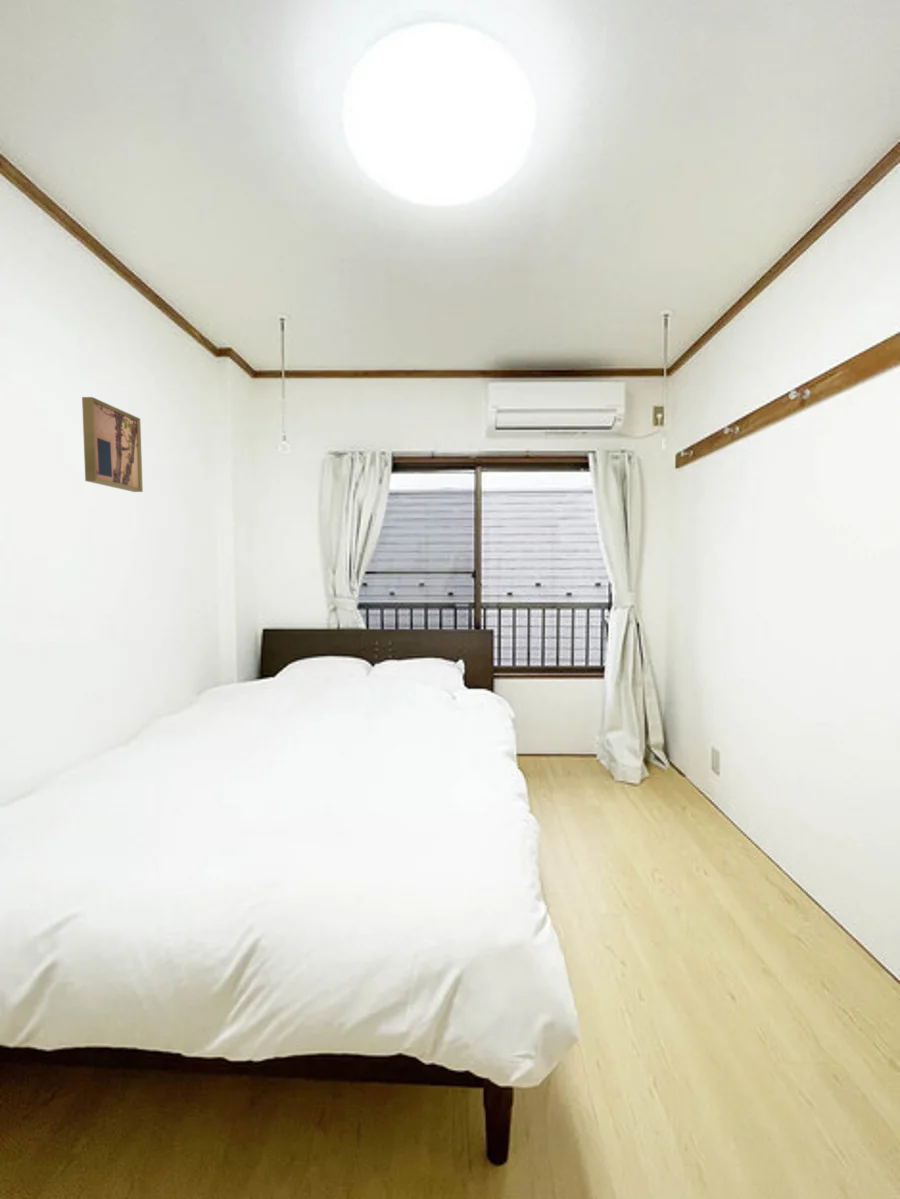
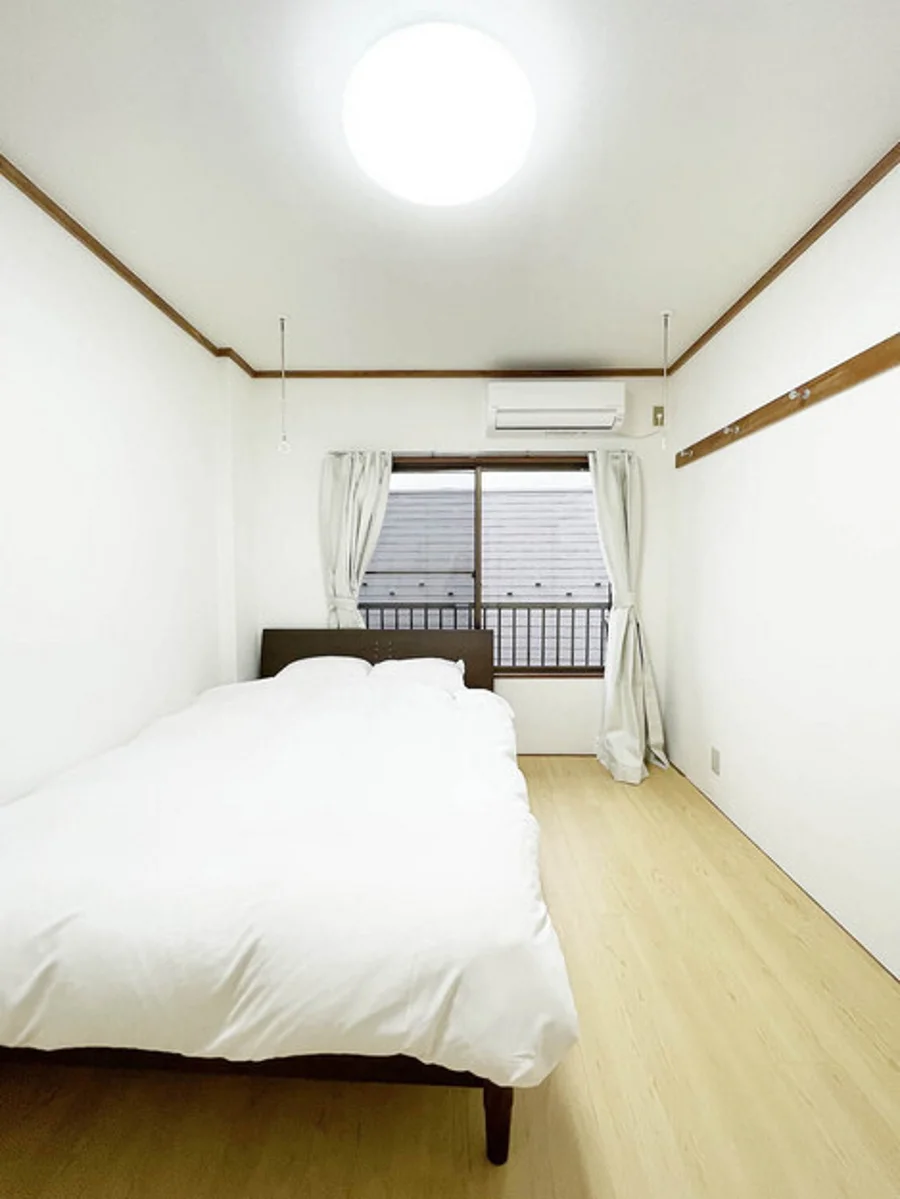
- wall art [81,396,144,493]
